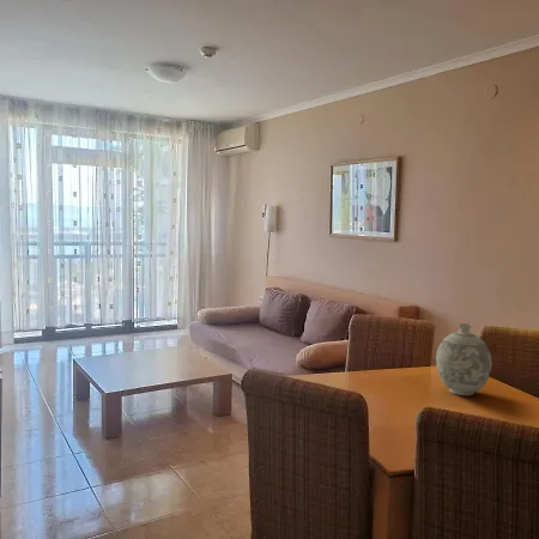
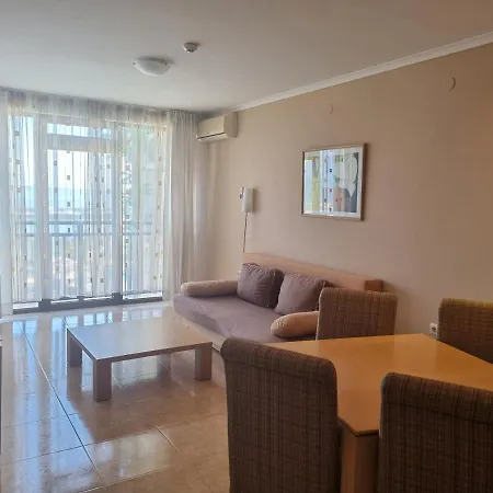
- decorative vase [435,322,493,396]
